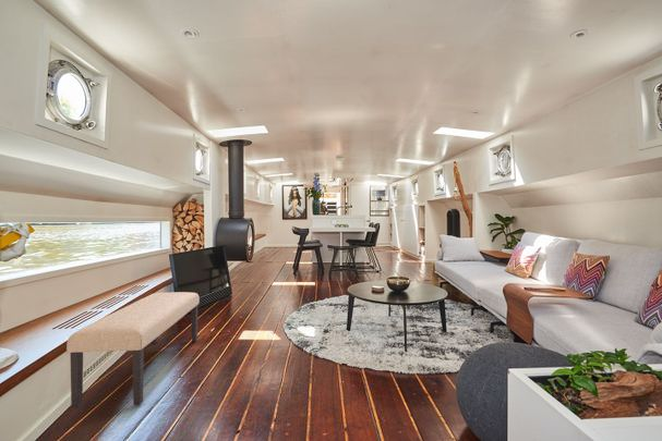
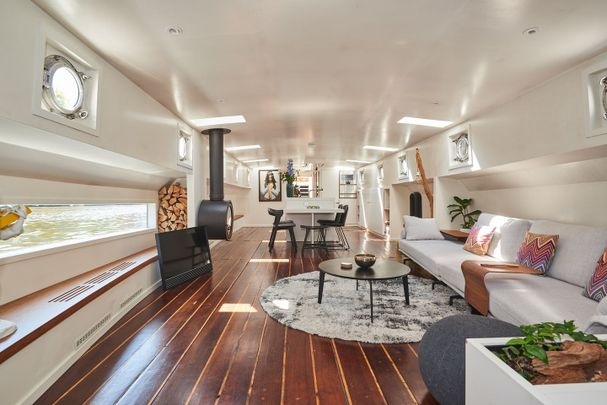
- bench [65,291,201,409]
